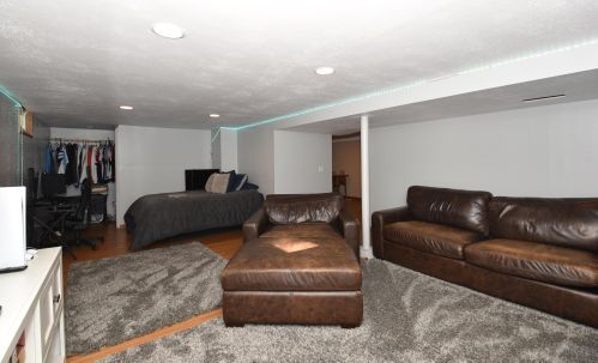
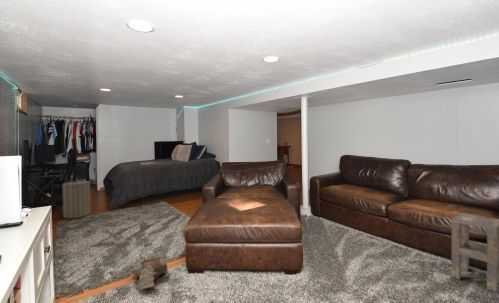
+ laundry hamper [61,176,92,220]
+ side table [451,212,499,293]
+ boots [130,256,168,291]
